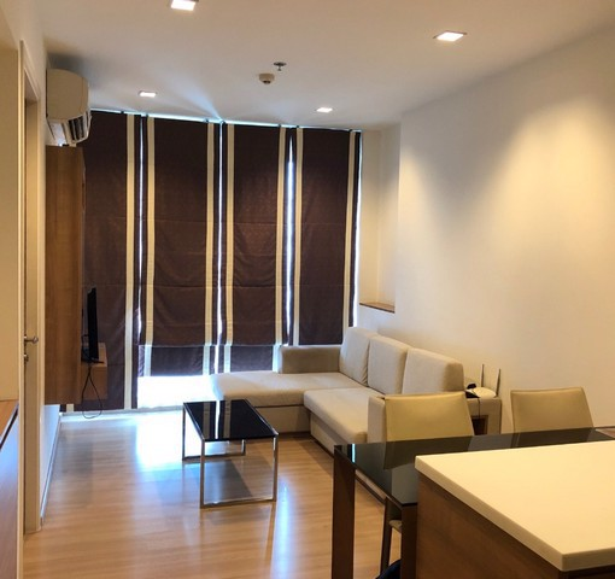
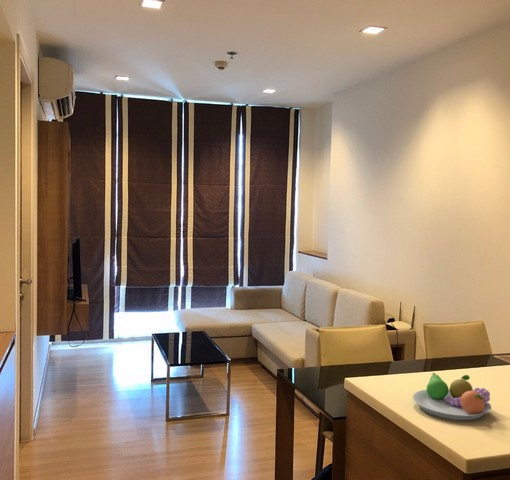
+ fruit bowl [412,372,492,421]
